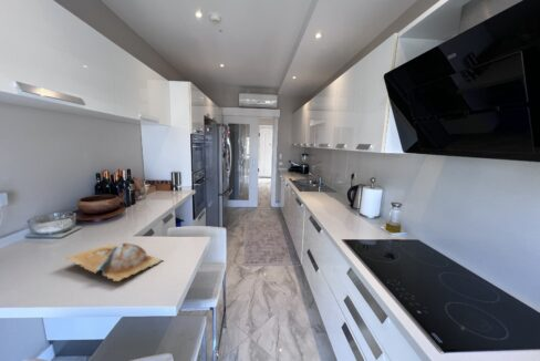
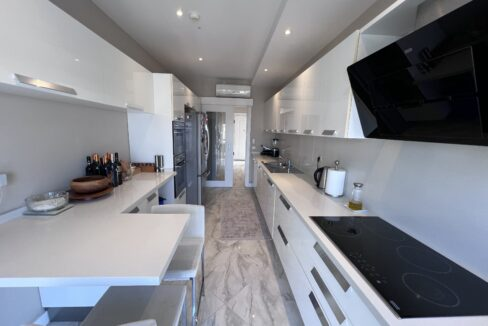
- chopping board [63,243,165,282]
